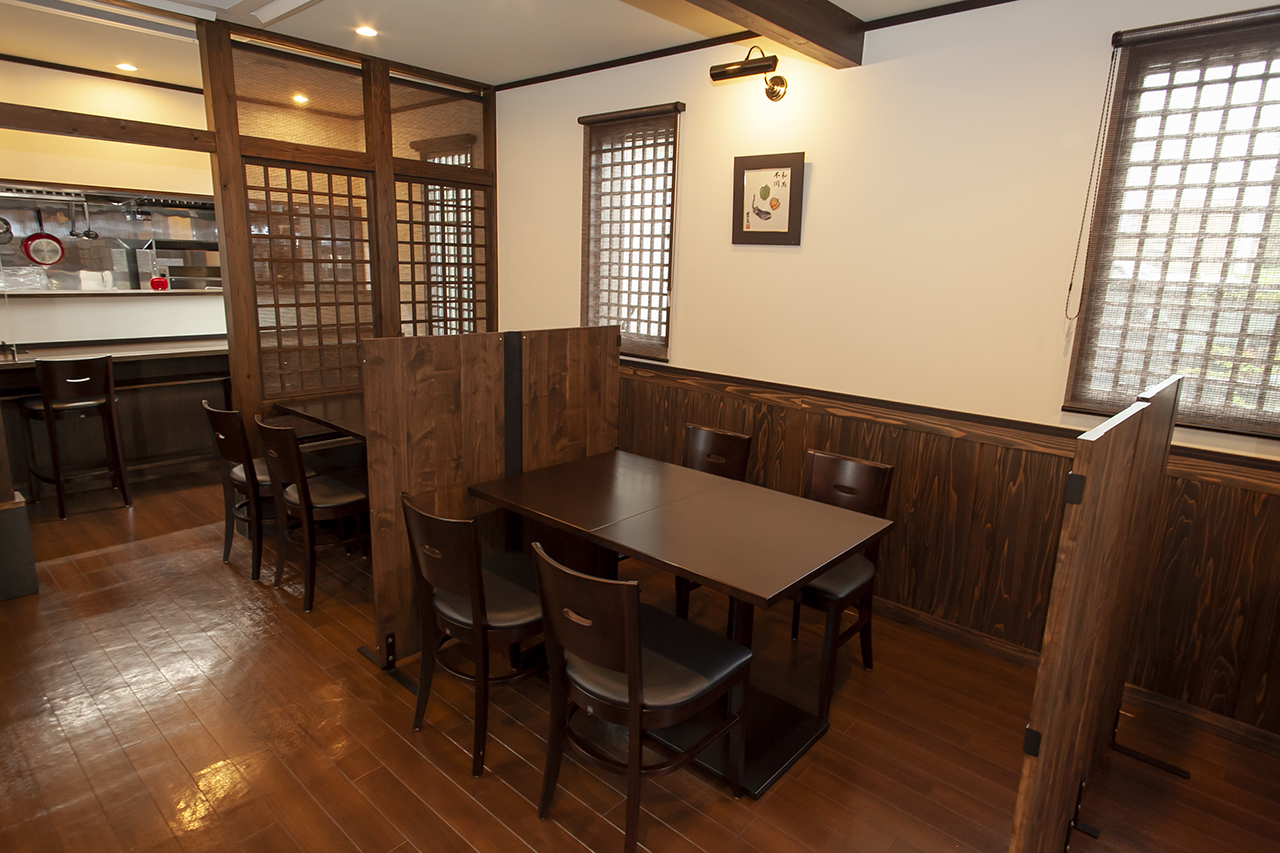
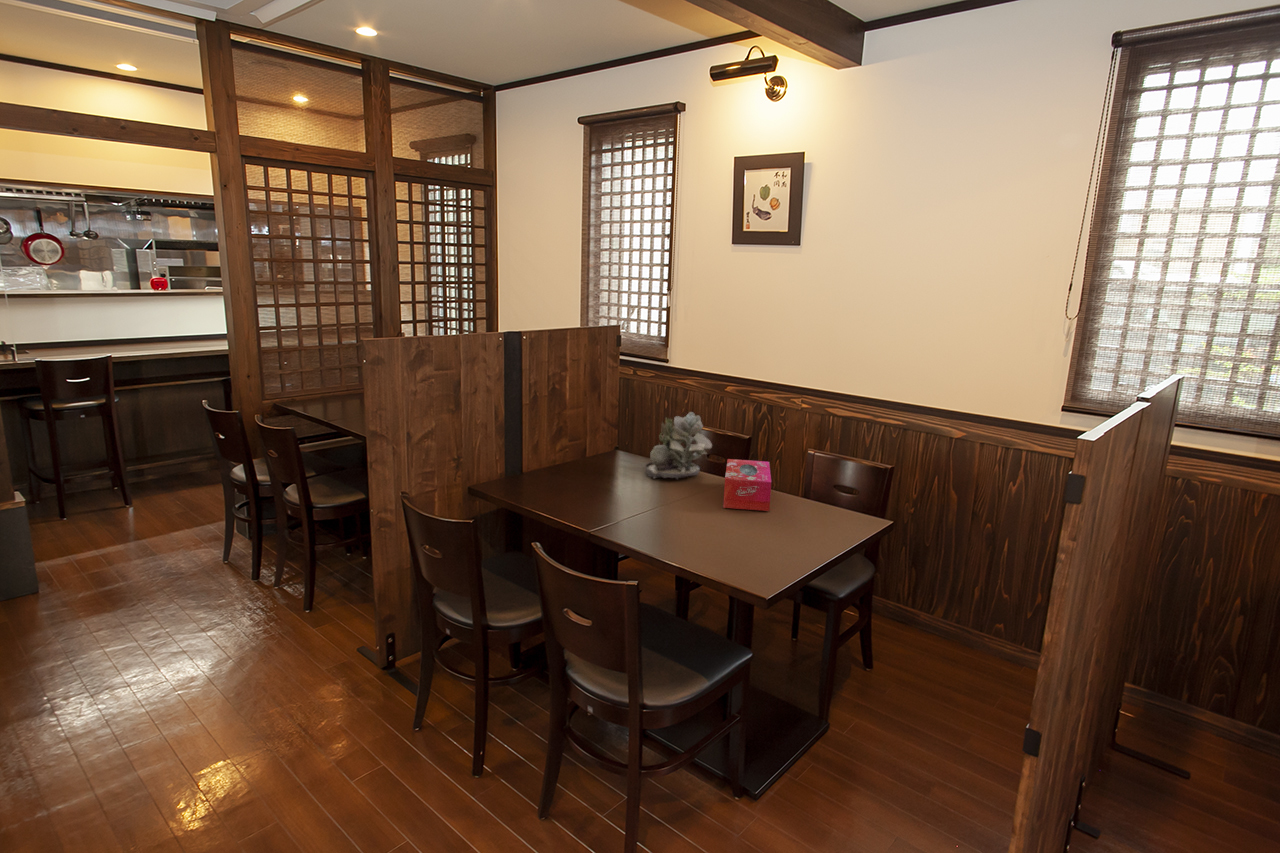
+ tissue box [722,458,772,512]
+ succulent plant [644,411,713,481]
